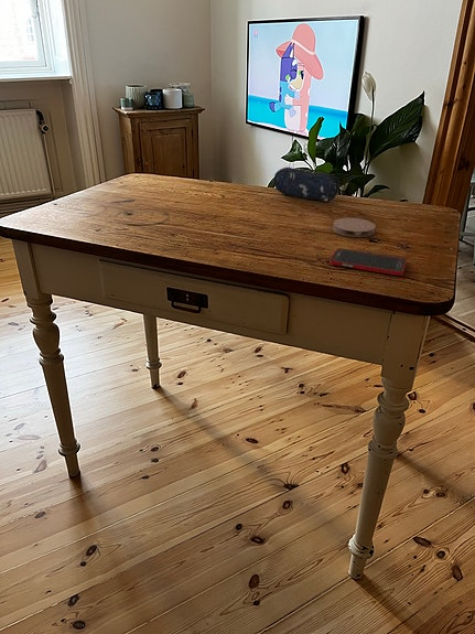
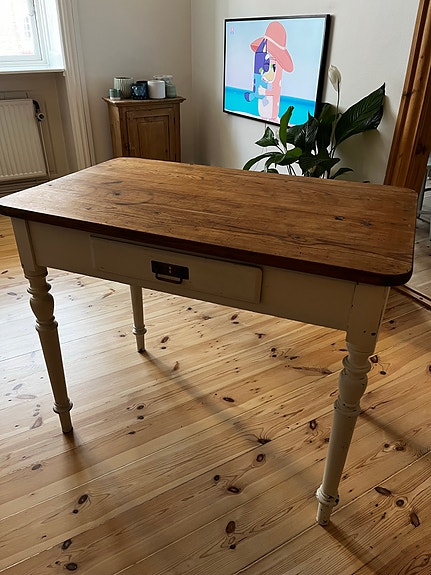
- coaster [332,217,376,238]
- cell phone [328,247,408,277]
- pencil case [270,166,341,203]
